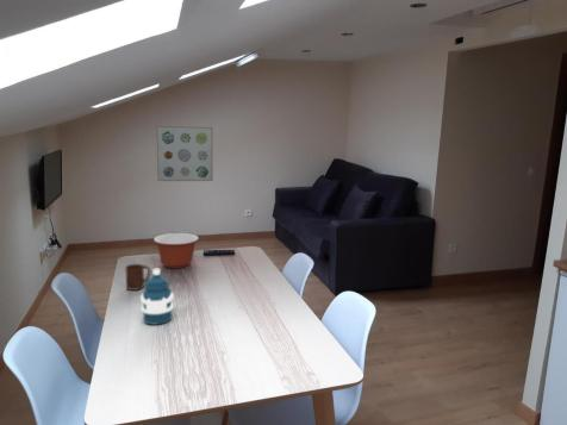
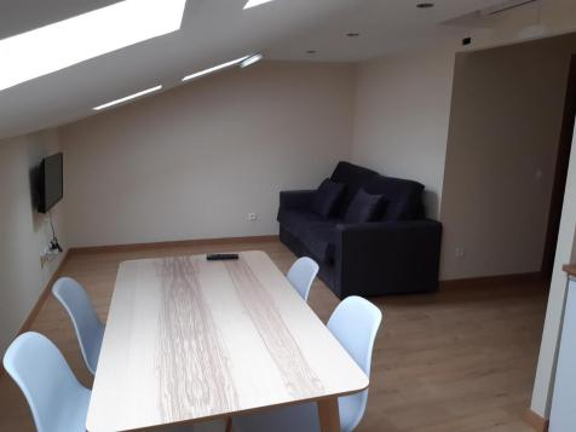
- mixing bowl [152,232,200,270]
- cup [124,263,151,292]
- water bottle [139,268,175,326]
- wall art [155,125,214,182]
